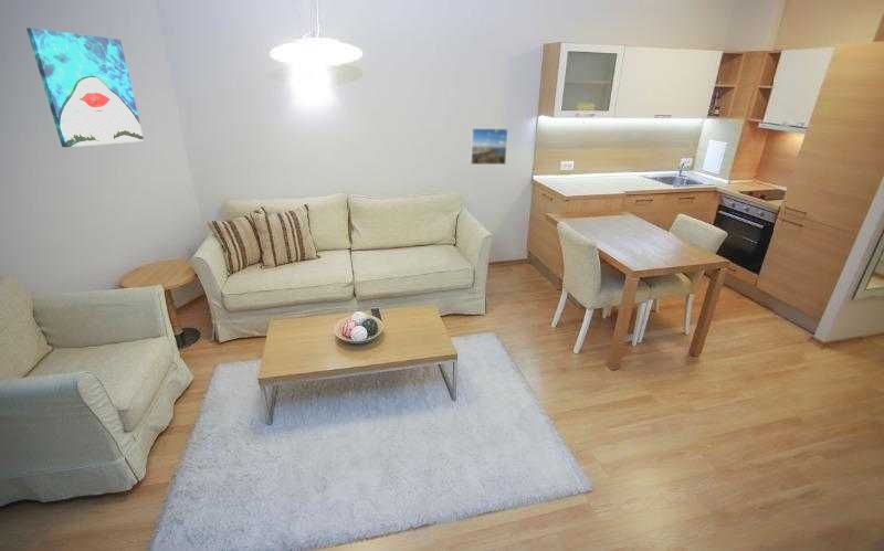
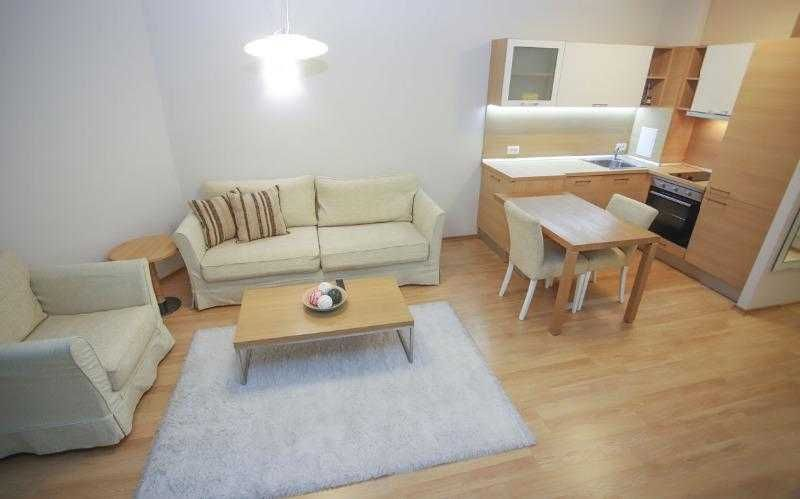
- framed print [470,127,509,166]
- wall art [25,27,145,148]
